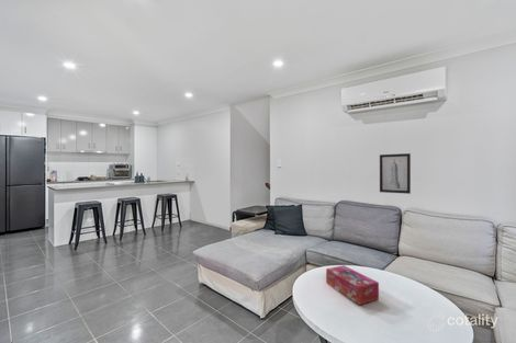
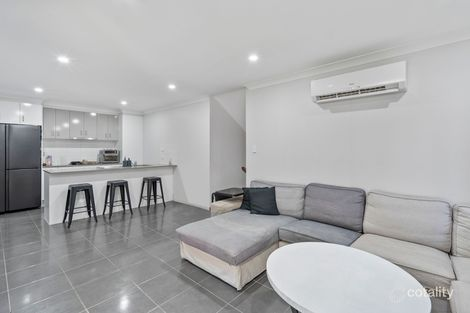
- wall art [379,152,412,195]
- tissue box [325,264,380,306]
